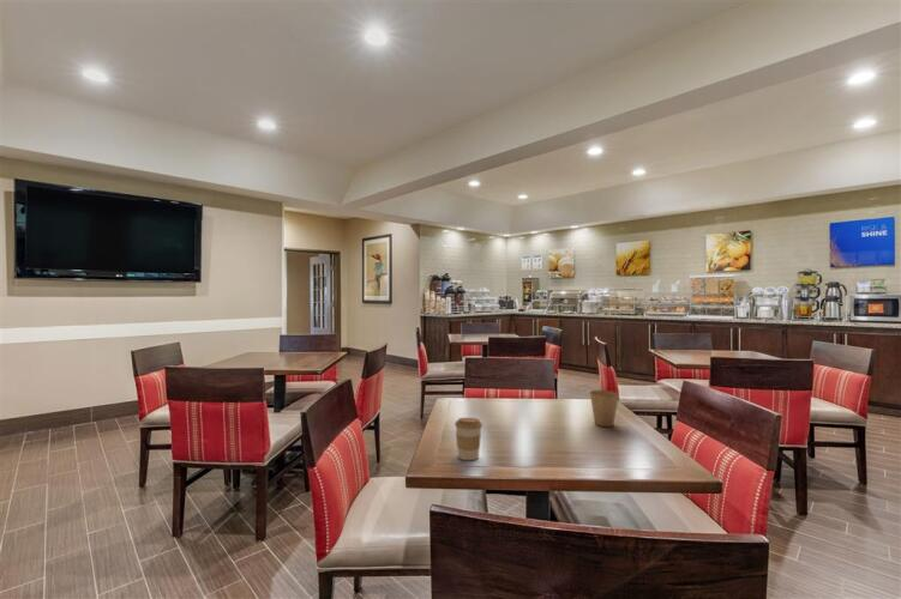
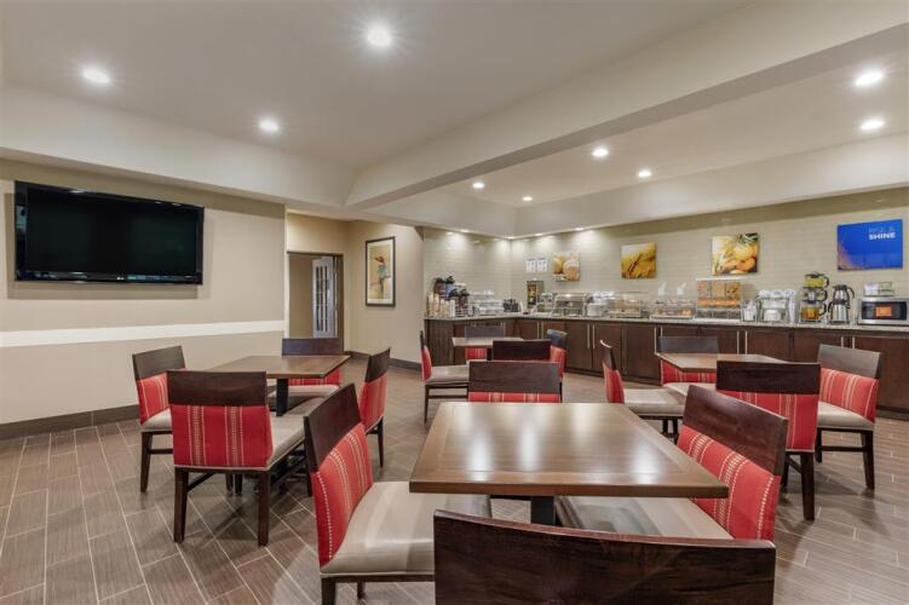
- coffee cup [453,417,483,461]
- paper cup [589,389,620,428]
